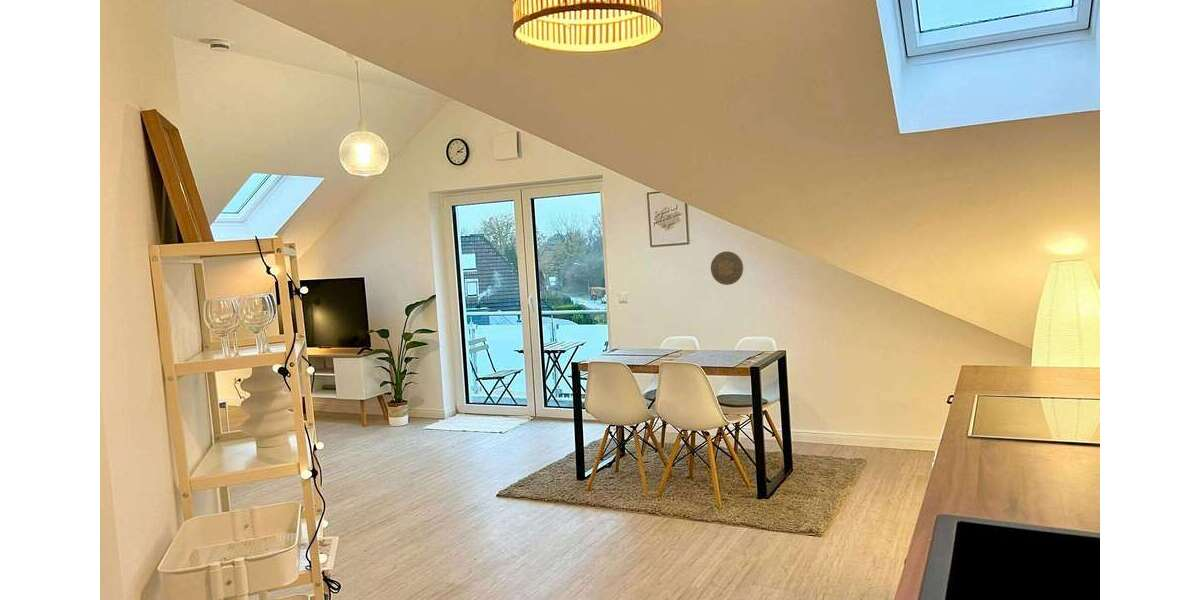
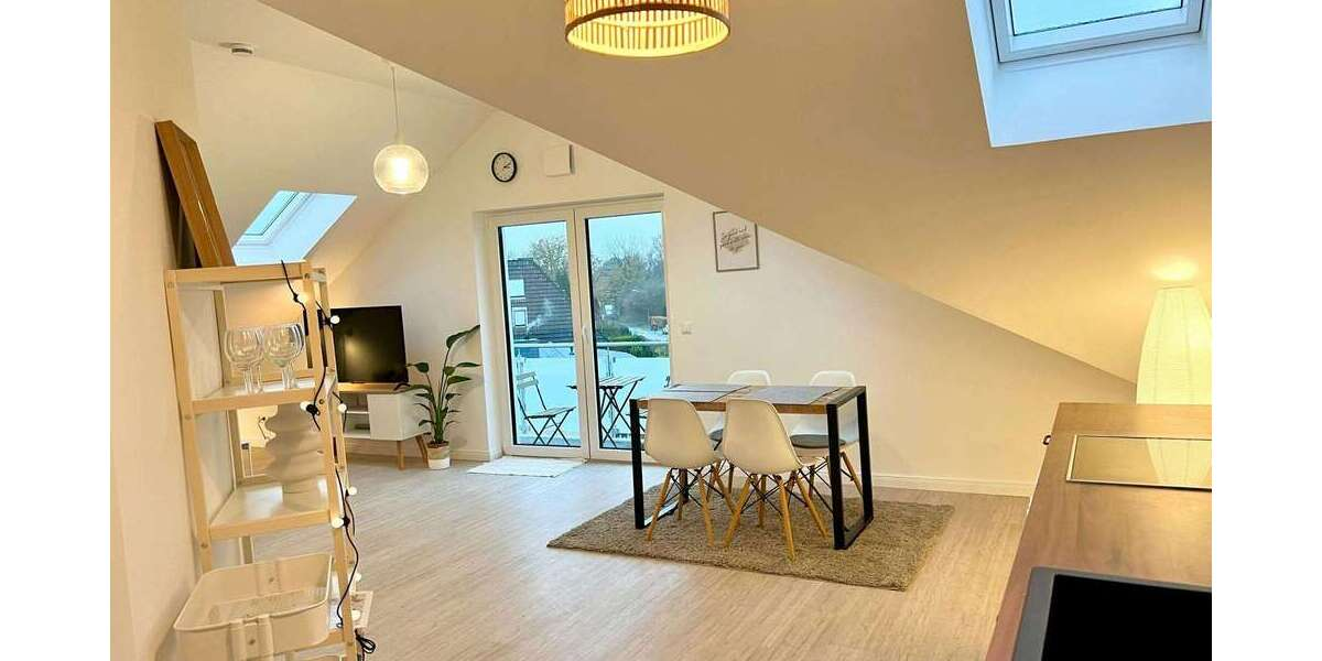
- decorative plate [710,250,744,286]
